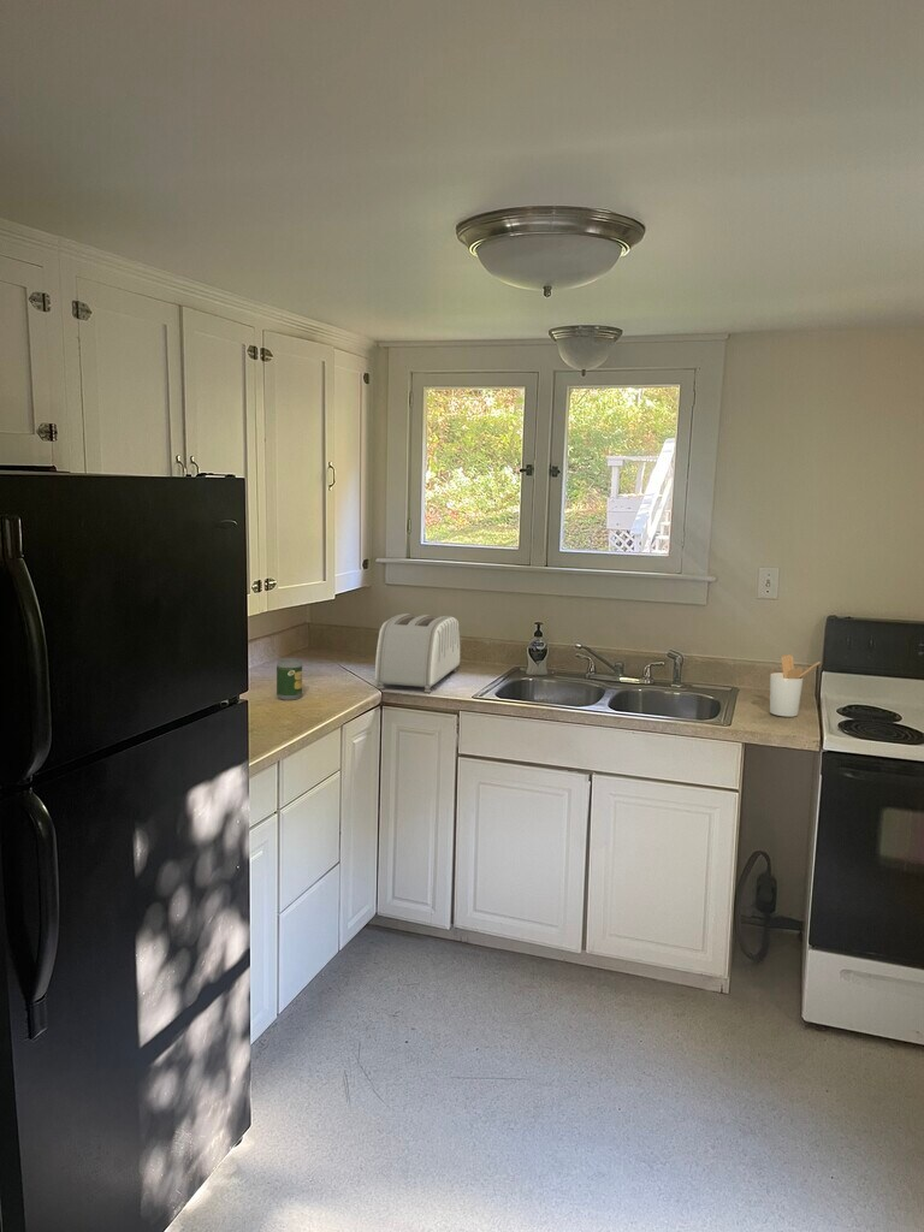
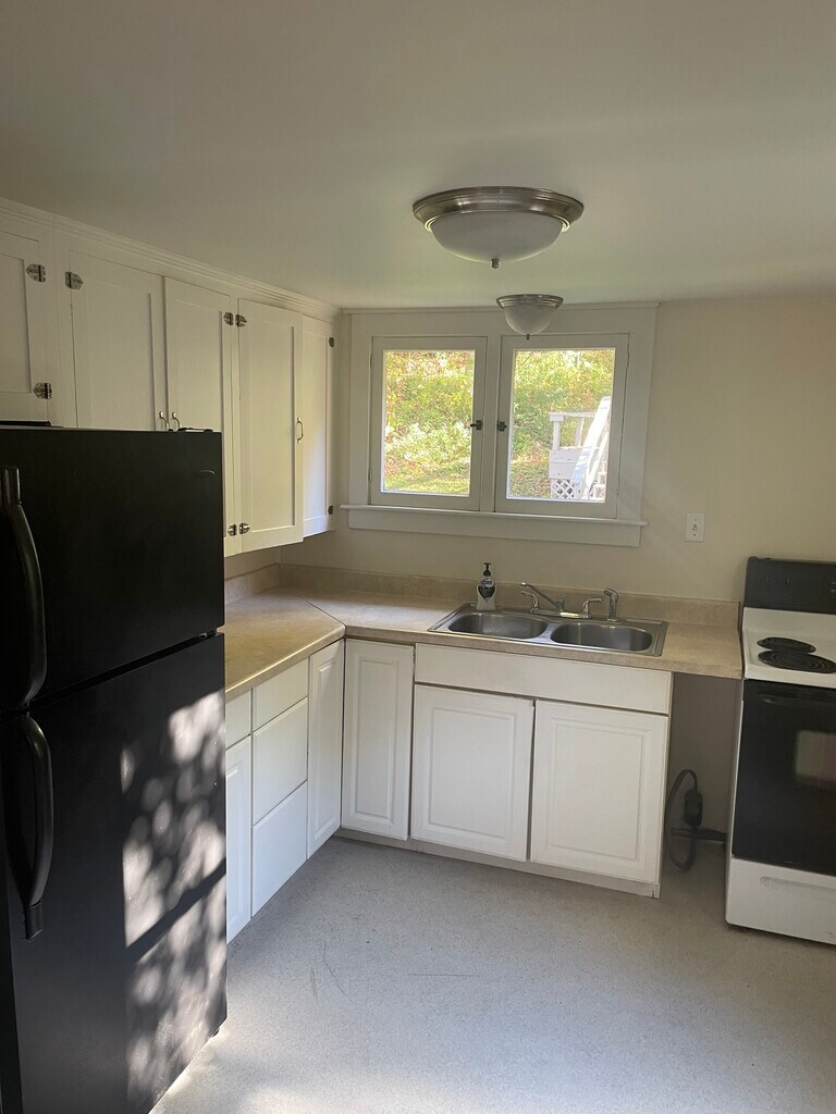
- soda can [276,657,303,701]
- toaster [374,612,461,693]
- utensil holder [769,653,822,718]
